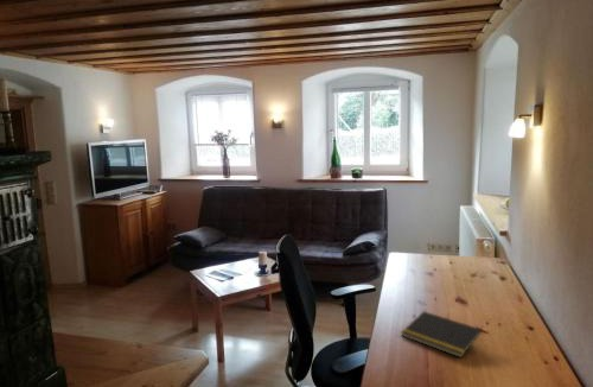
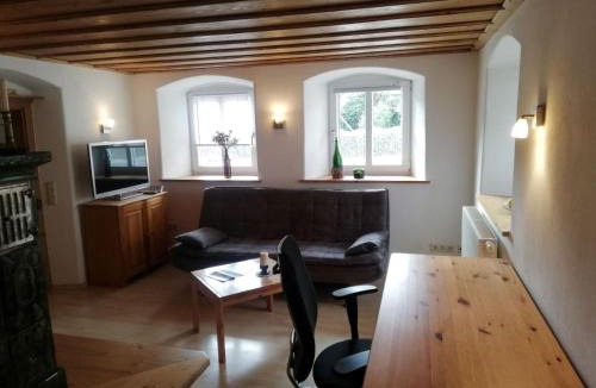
- notepad [400,310,483,359]
